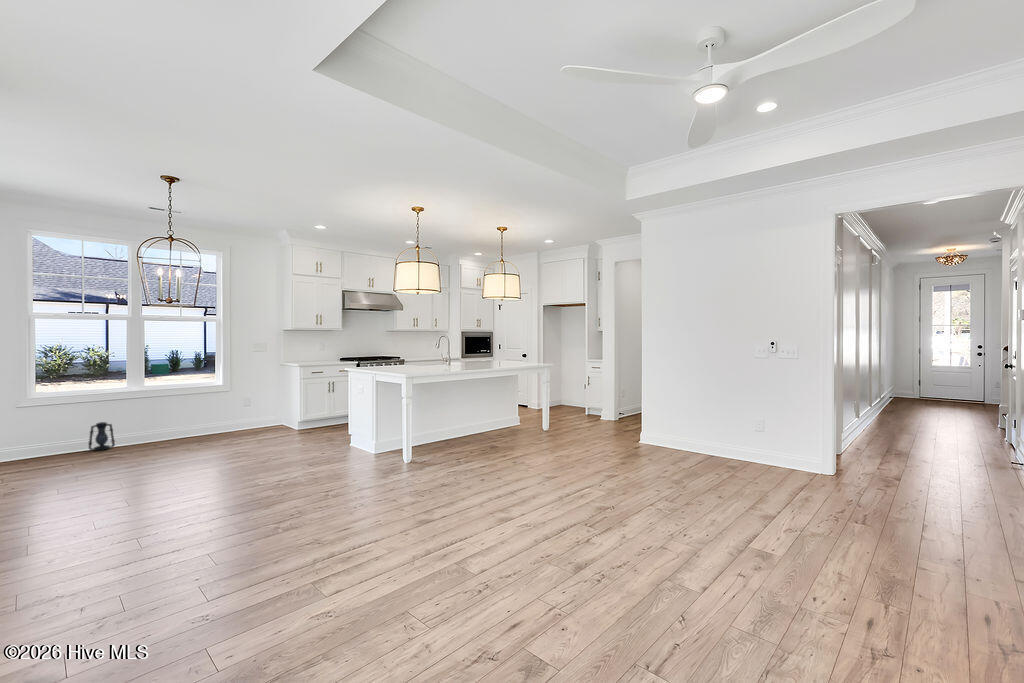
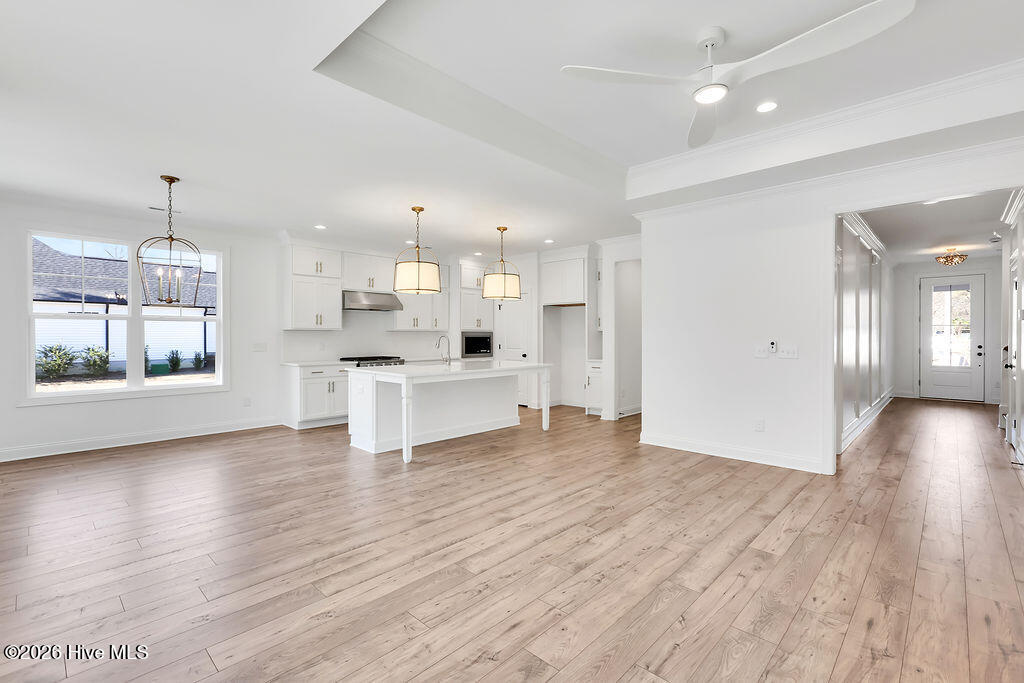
- lantern [87,421,116,452]
